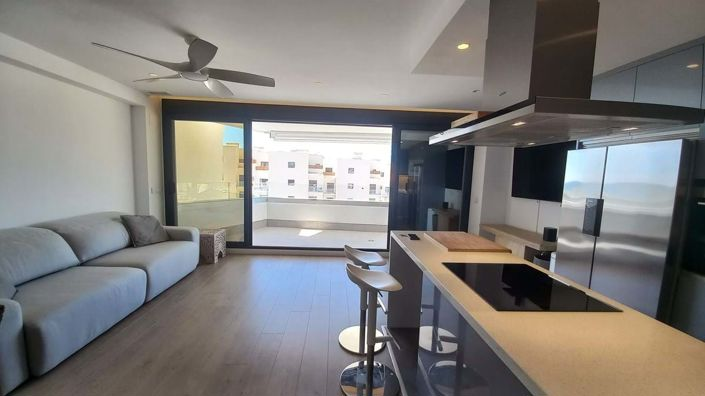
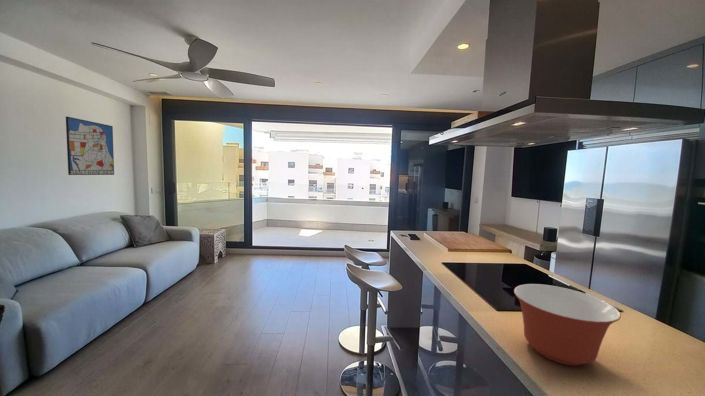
+ wall art [65,115,115,176]
+ mixing bowl [513,283,622,367]
